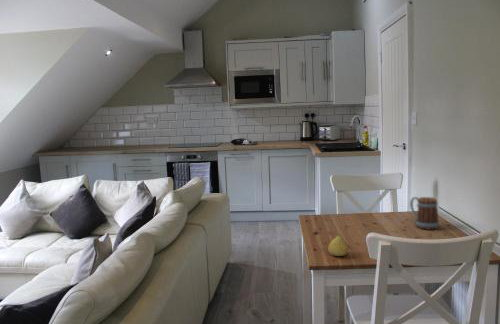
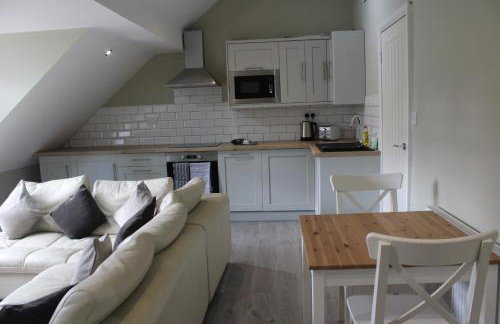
- fruit [327,231,349,257]
- mug [409,196,440,231]
